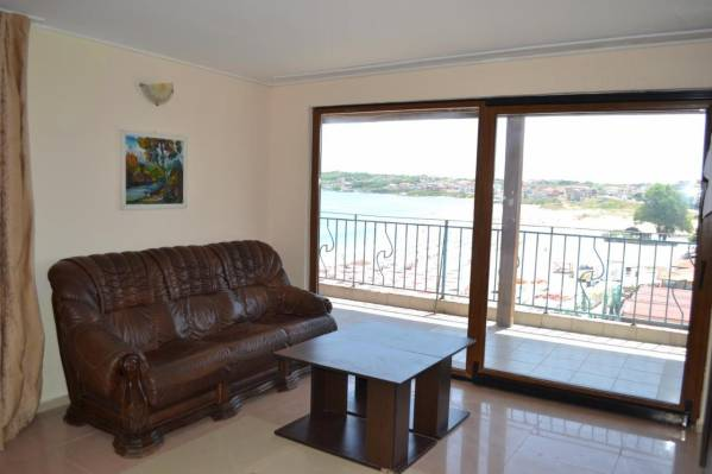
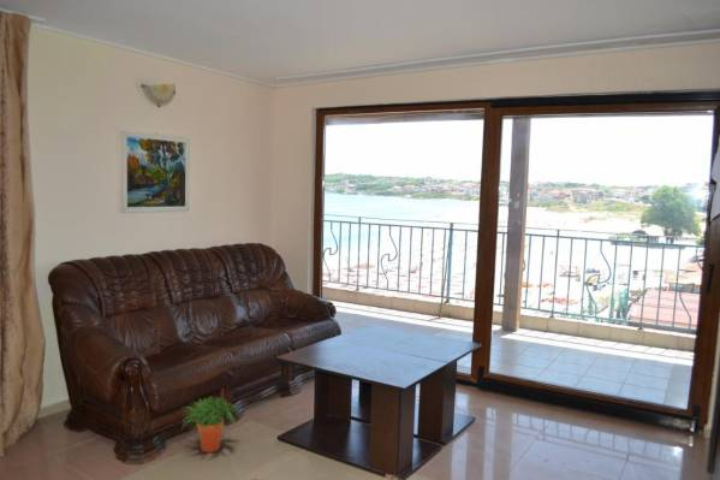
+ potted plant [180,395,243,454]
